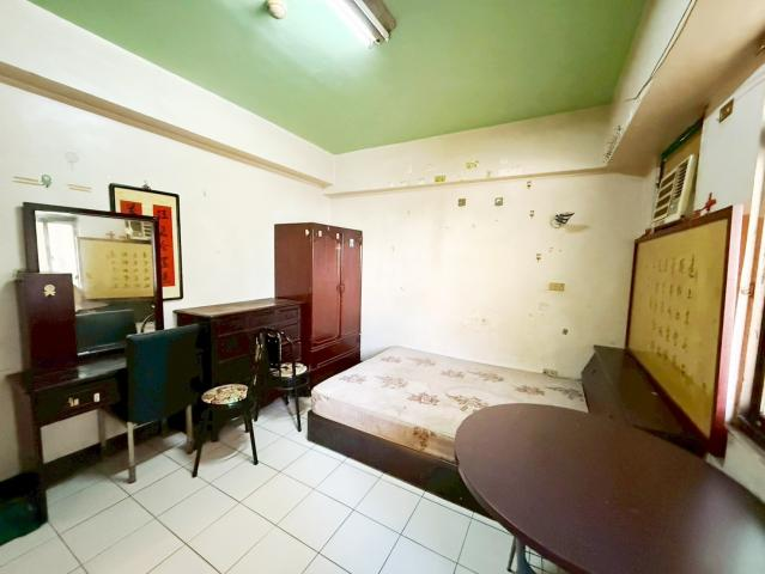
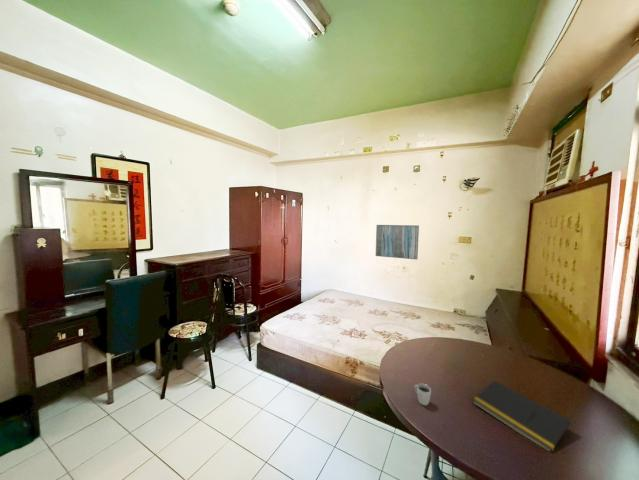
+ notepad [472,379,572,452]
+ cup [413,383,432,406]
+ wall art [375,224,420,260]
